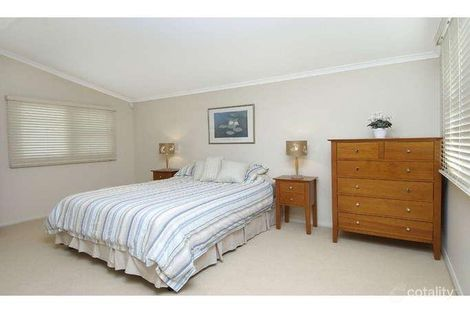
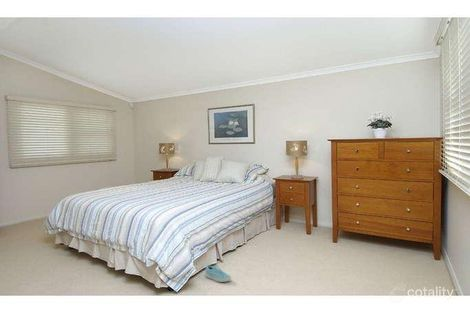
+ sneaker [204,264,232,283]
